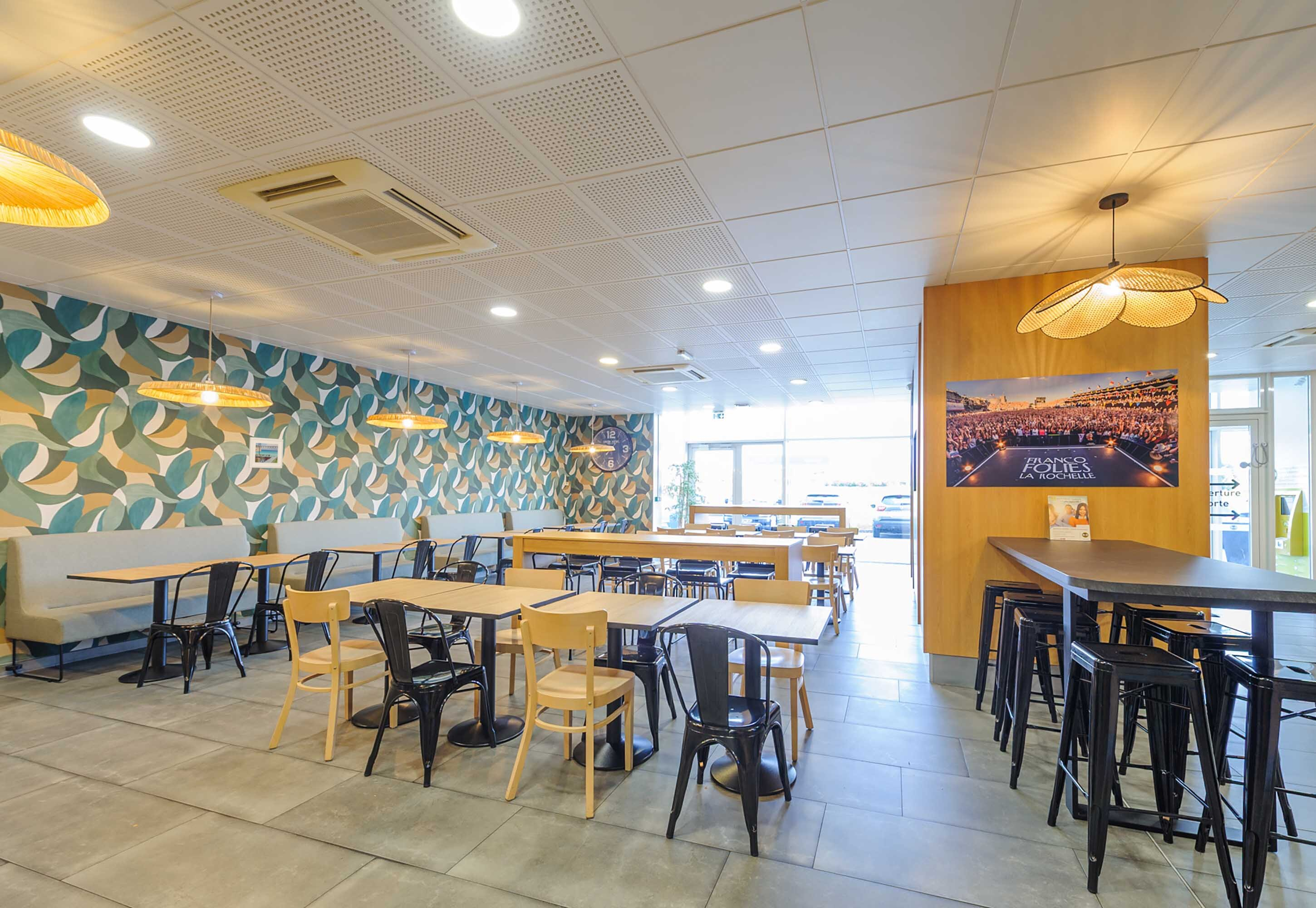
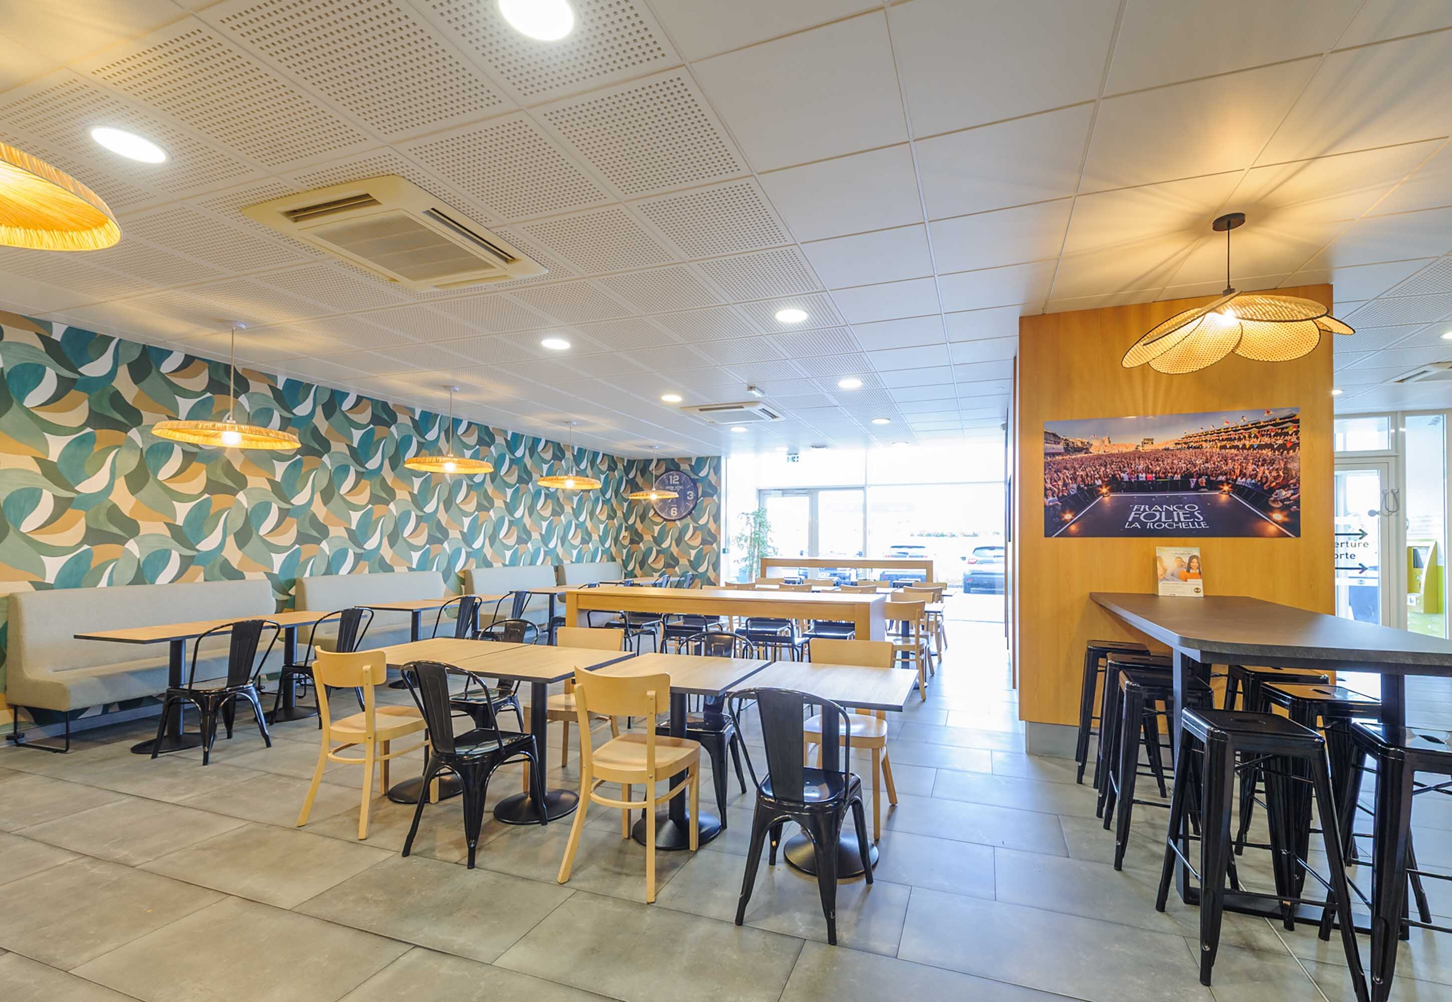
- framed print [248,437,284,469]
